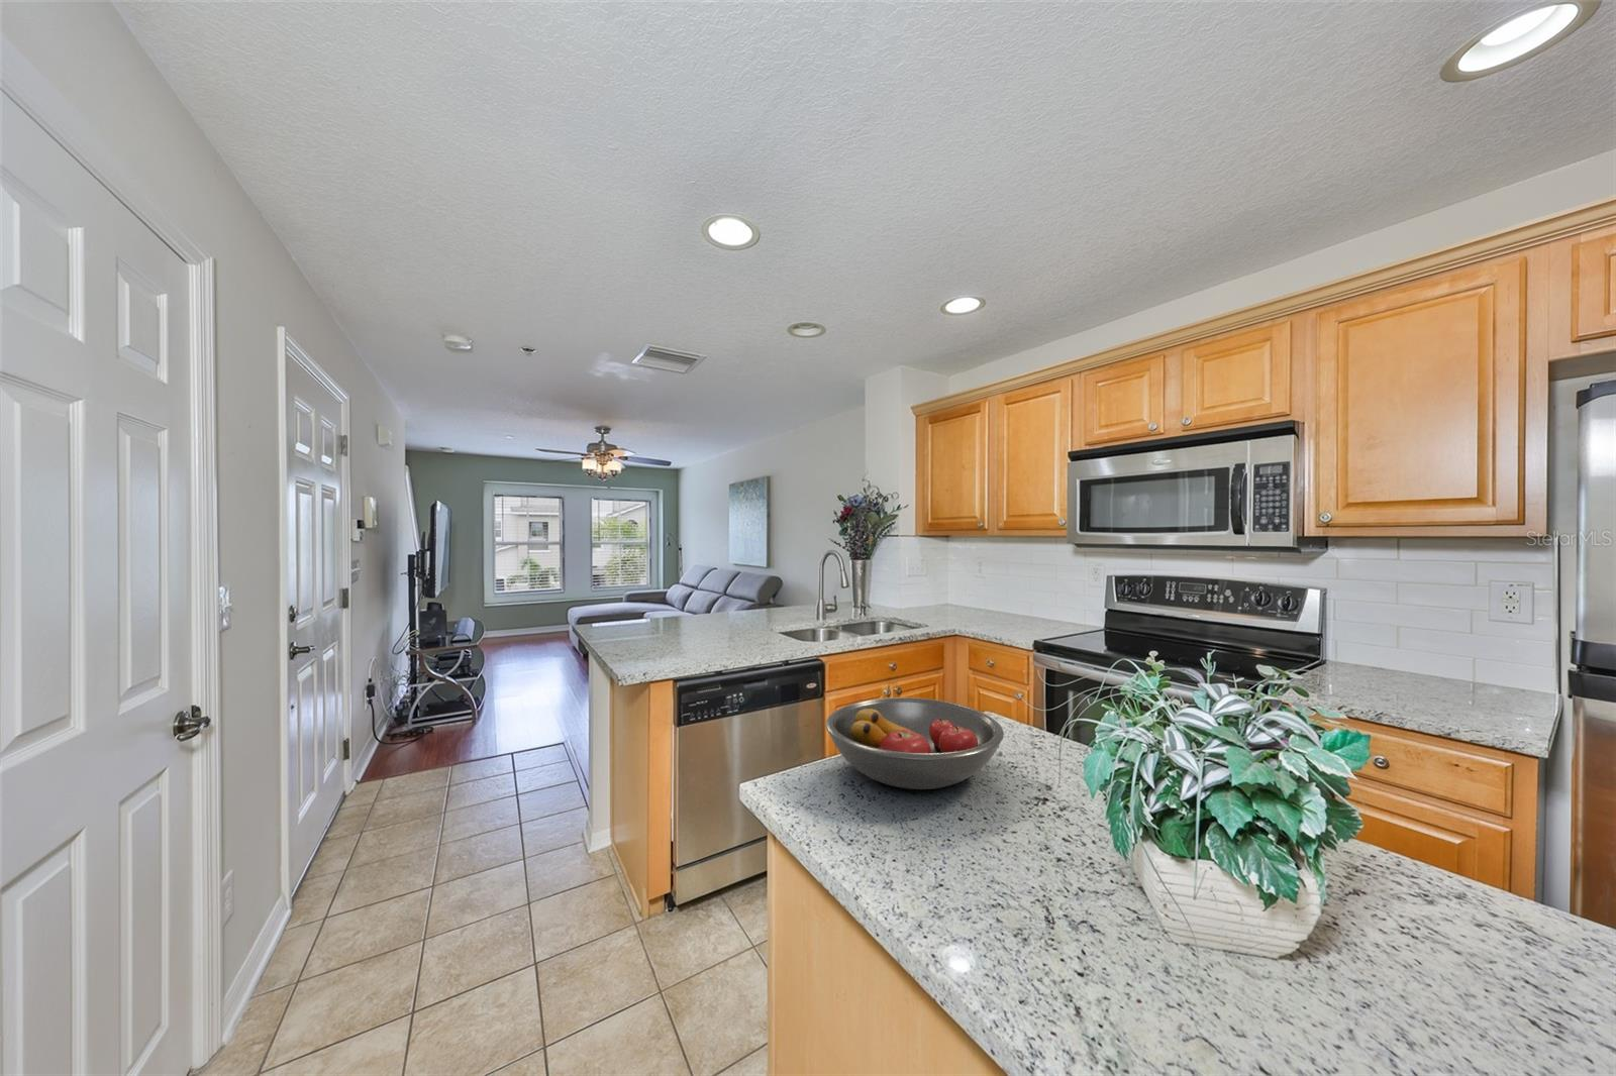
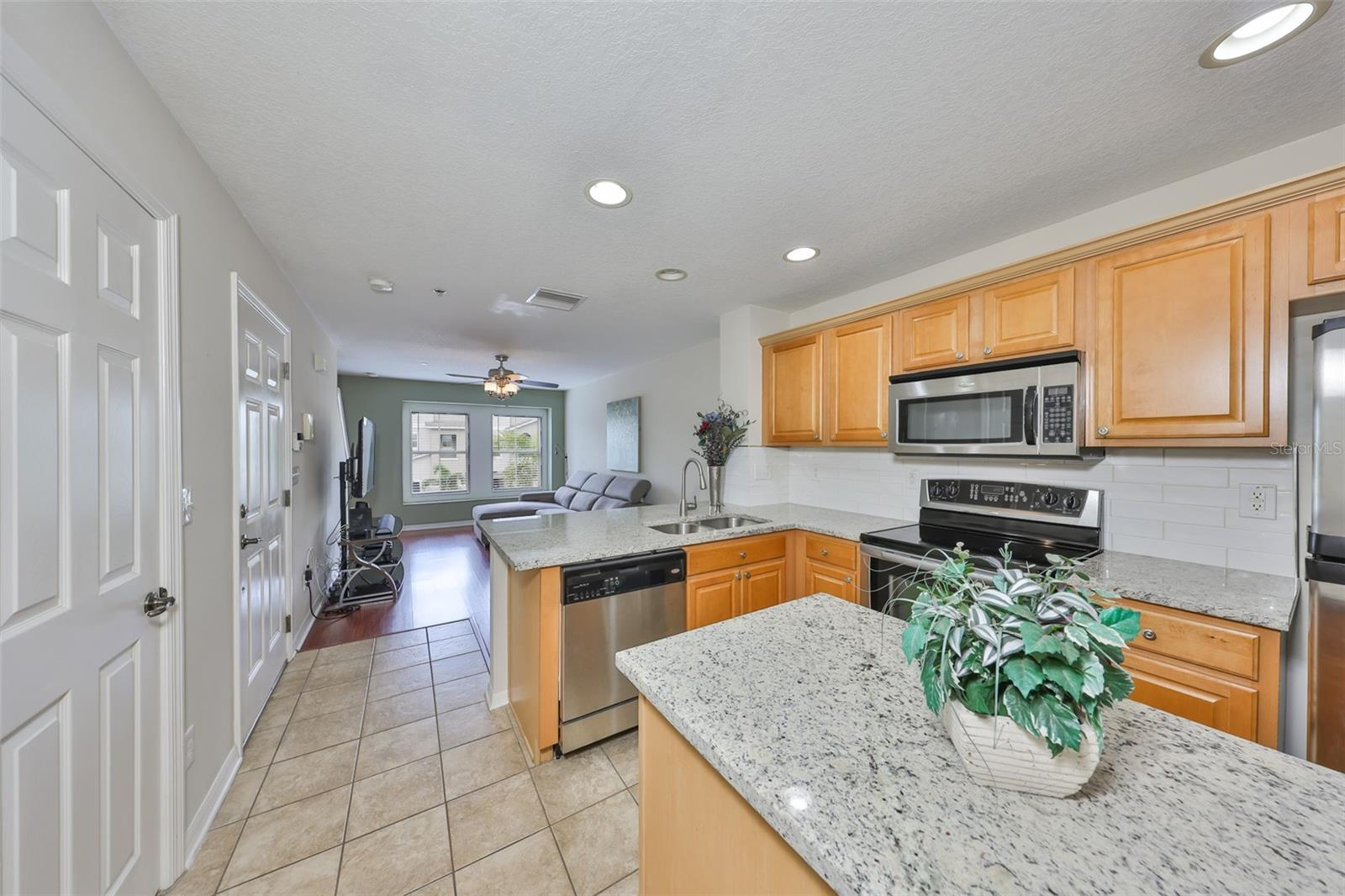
- fruit bowl [825,697,1004,790]
